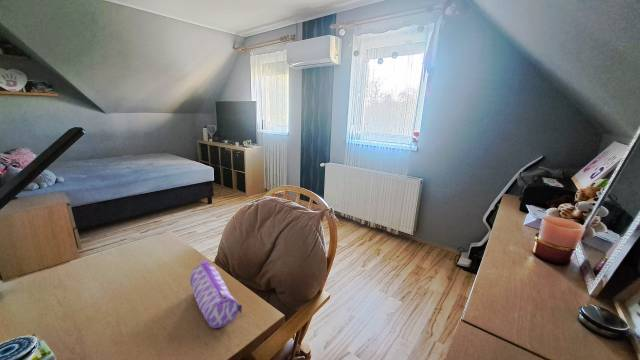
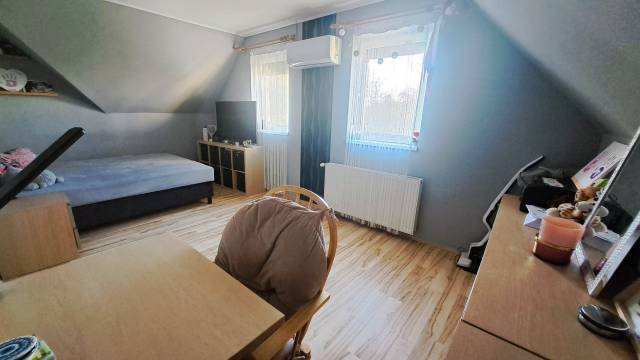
- pencil case [189,259,243,329]
